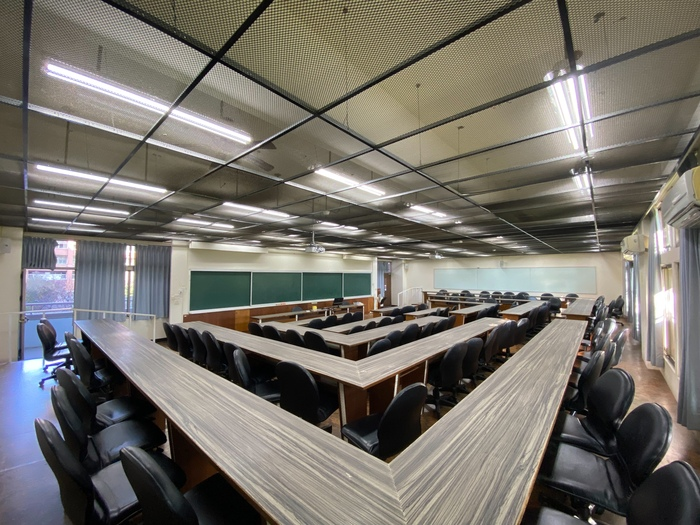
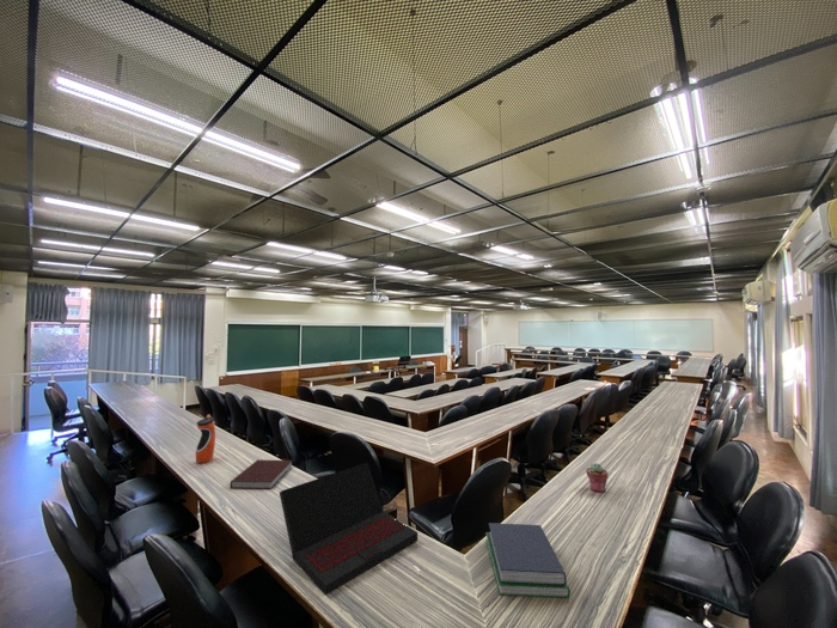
+ book [484,522,572,599]
+ notebook [228,459,294,490]
+ laptop [279,462,418,597]
+ potted succulent [585,462,610,493]
+ water bottle [195,414,216,464]
